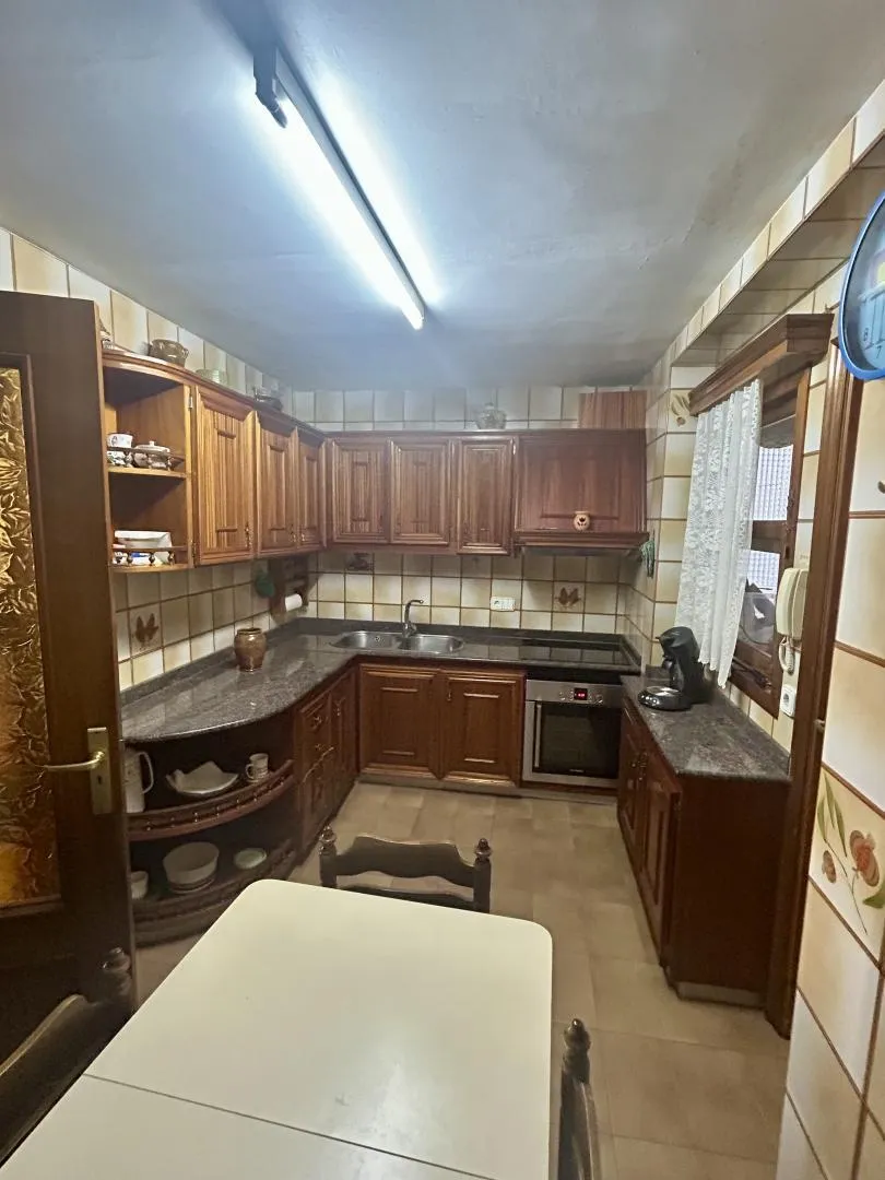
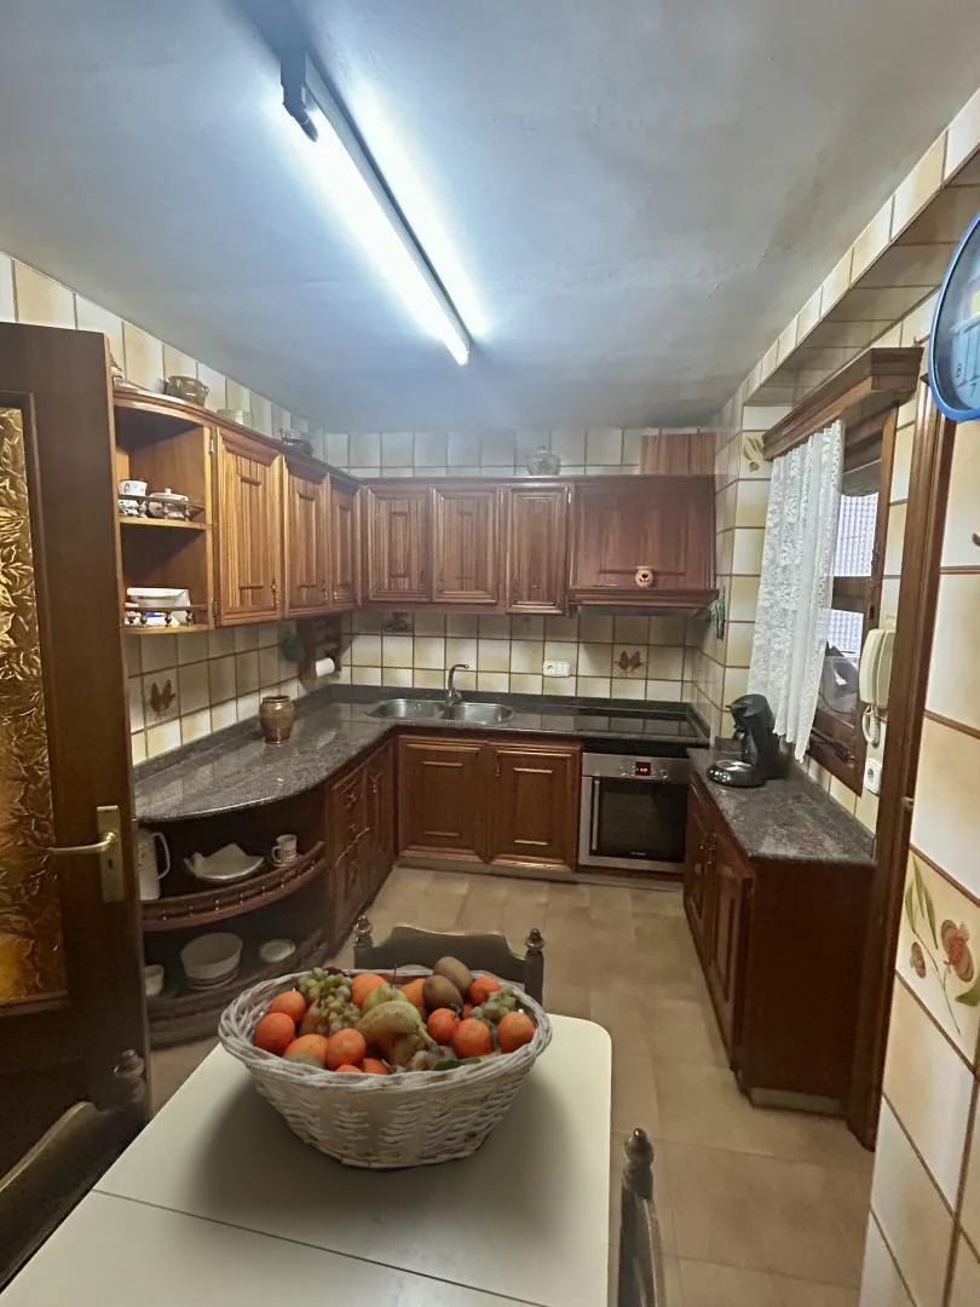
+ fruit basket [217,956,553,1173]
